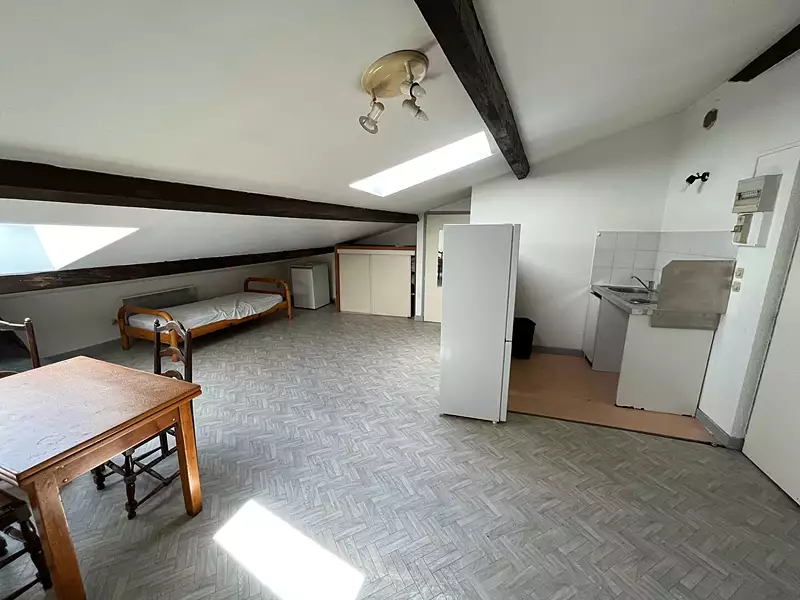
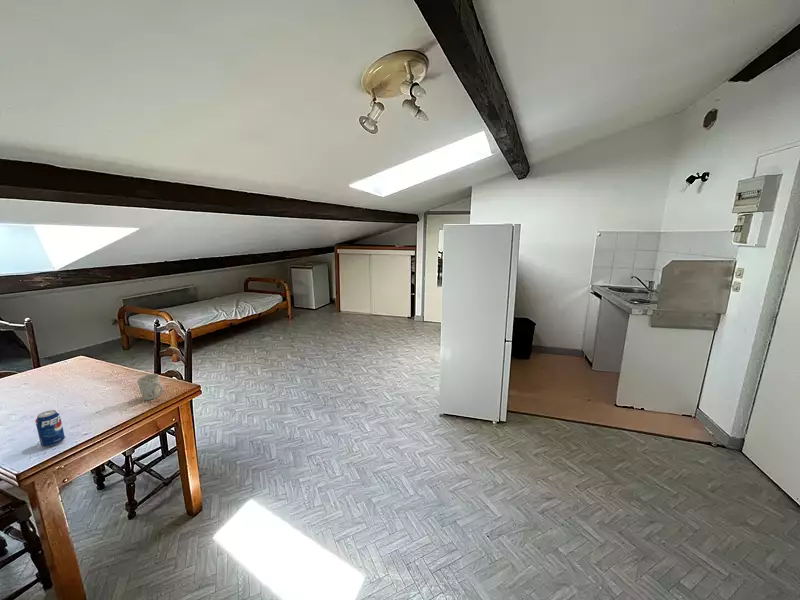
+ mug [136,373,164,401]
+ beverage can [34,409,66,448]
